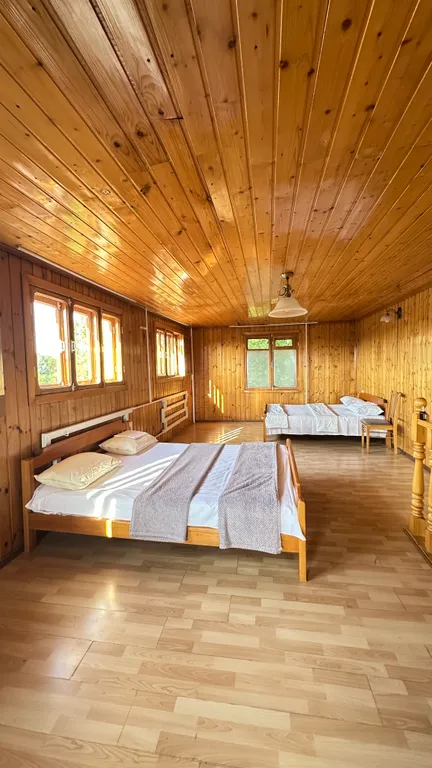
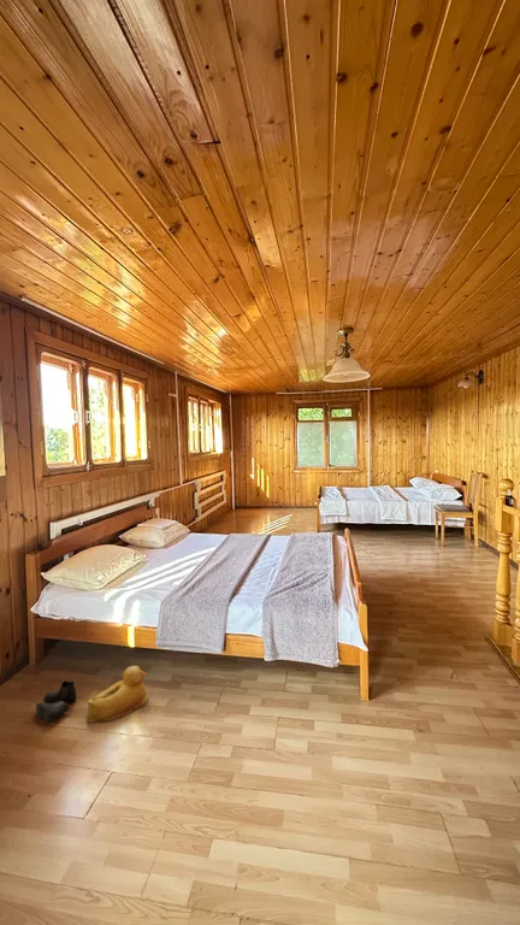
+ rubber duck [85,665,149,723]
+ boots [35,679,78,724]
